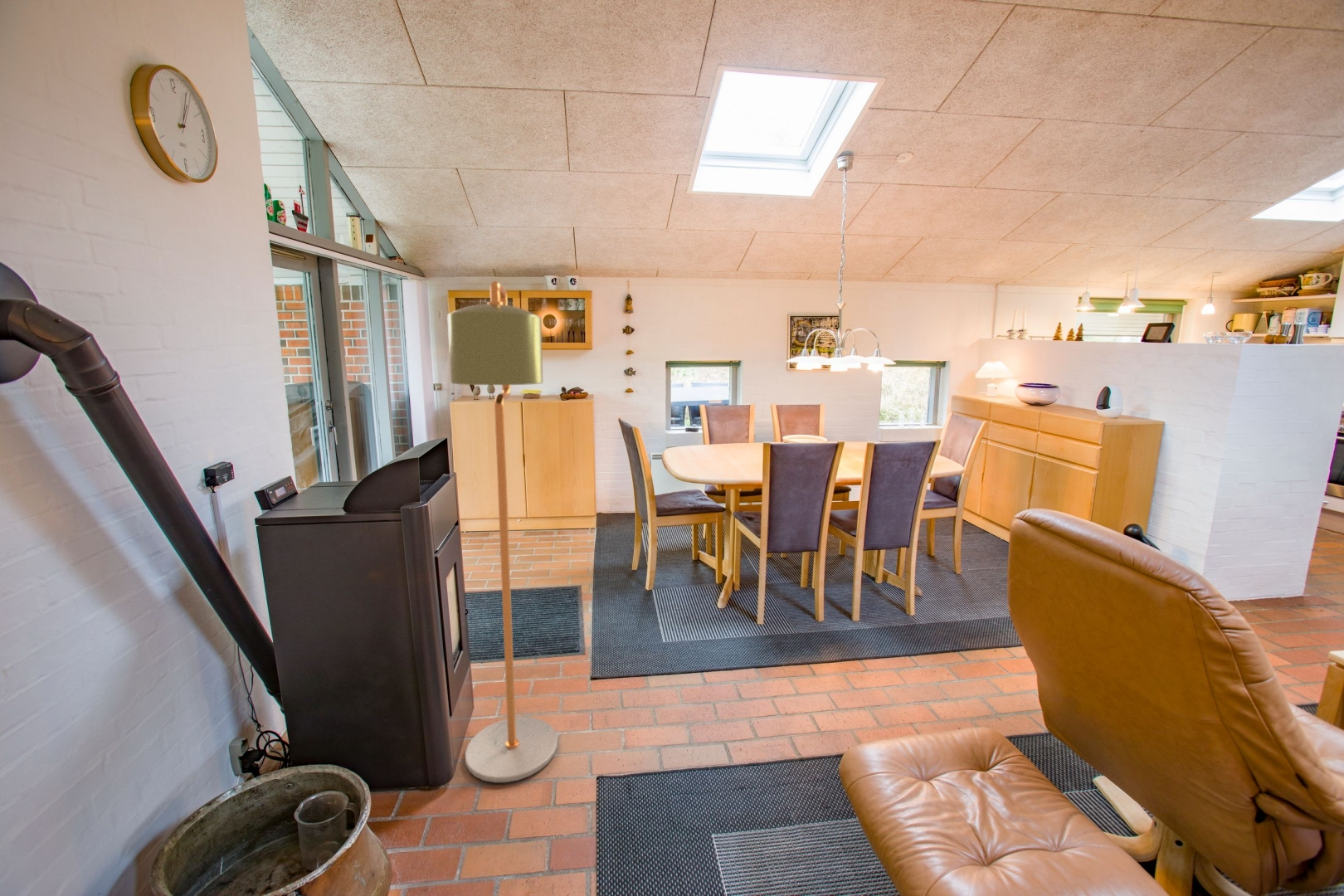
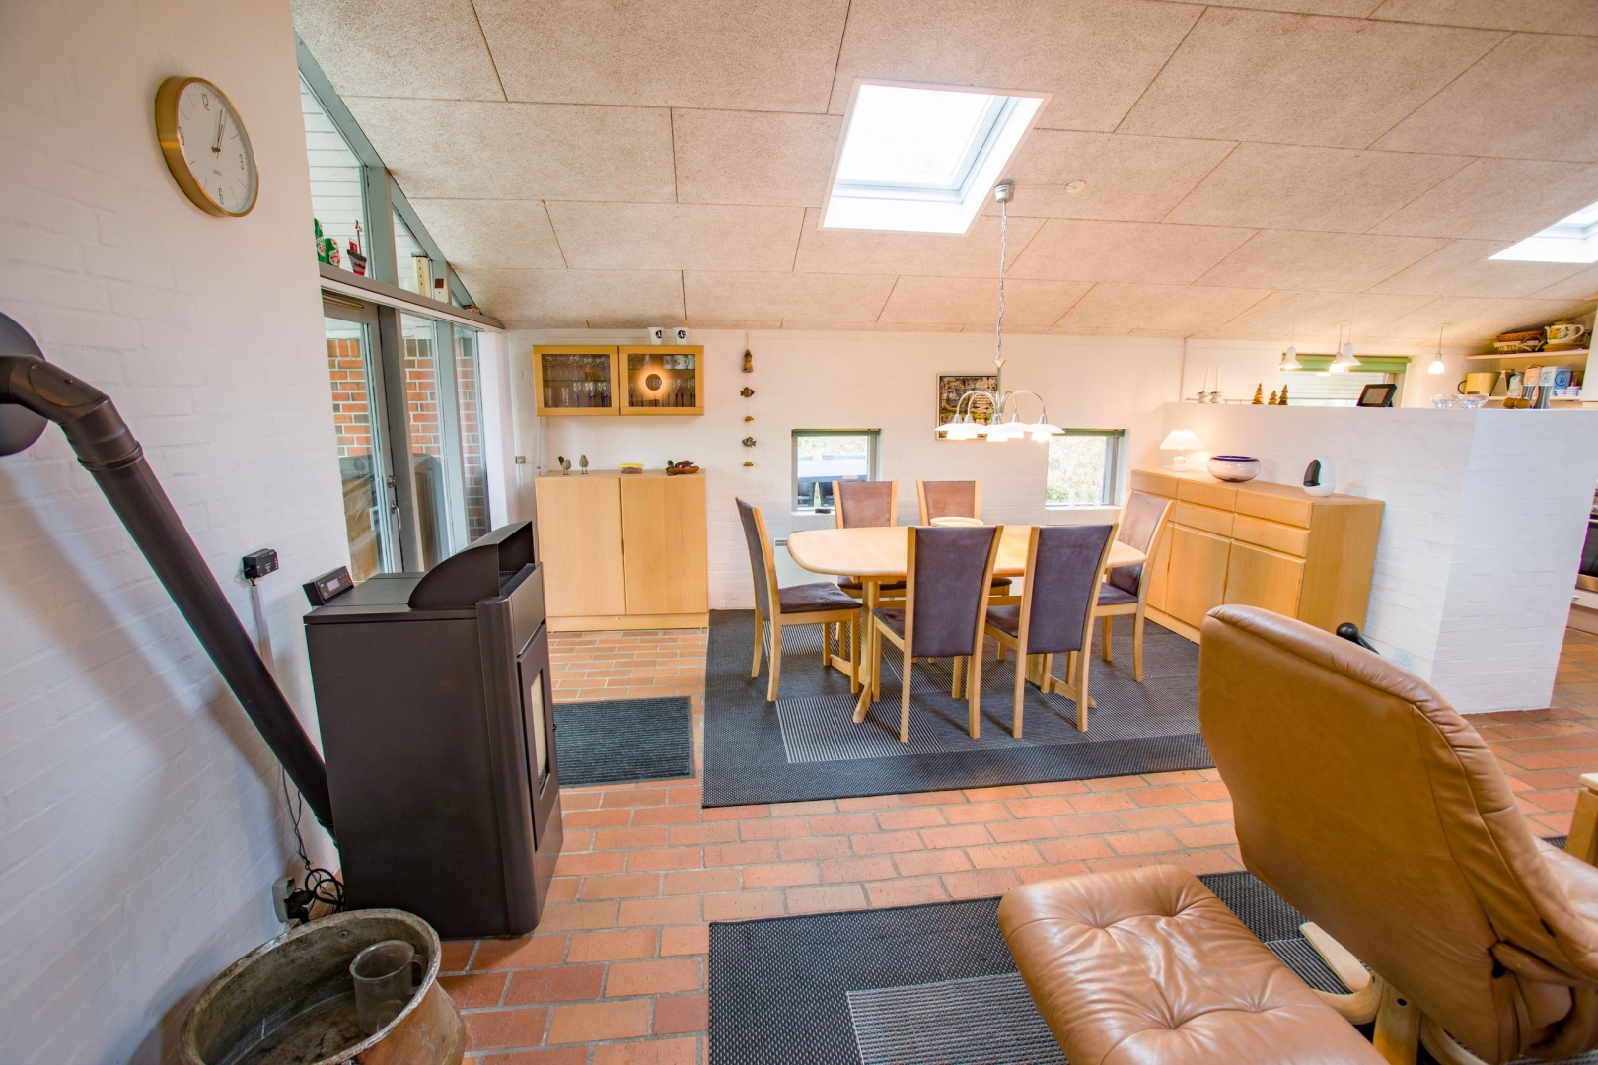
- floor lamp [446,280,558,783]
